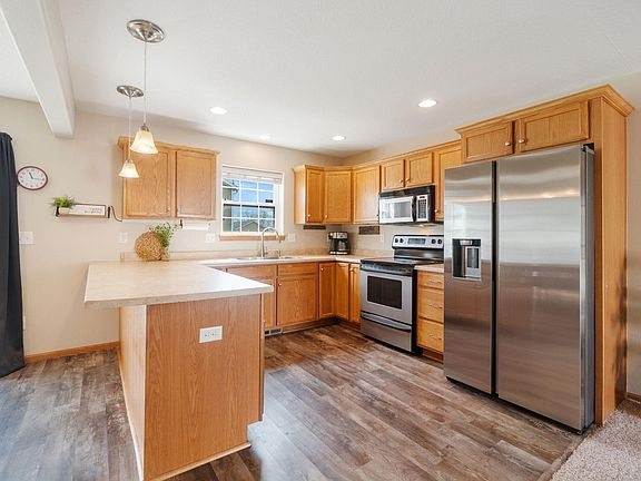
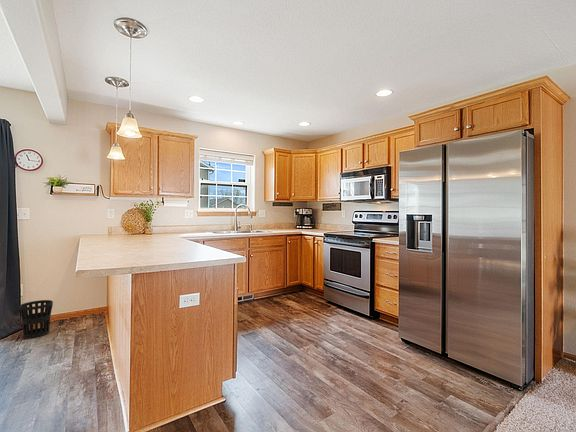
+ wastebasket [18,299,54,339]
